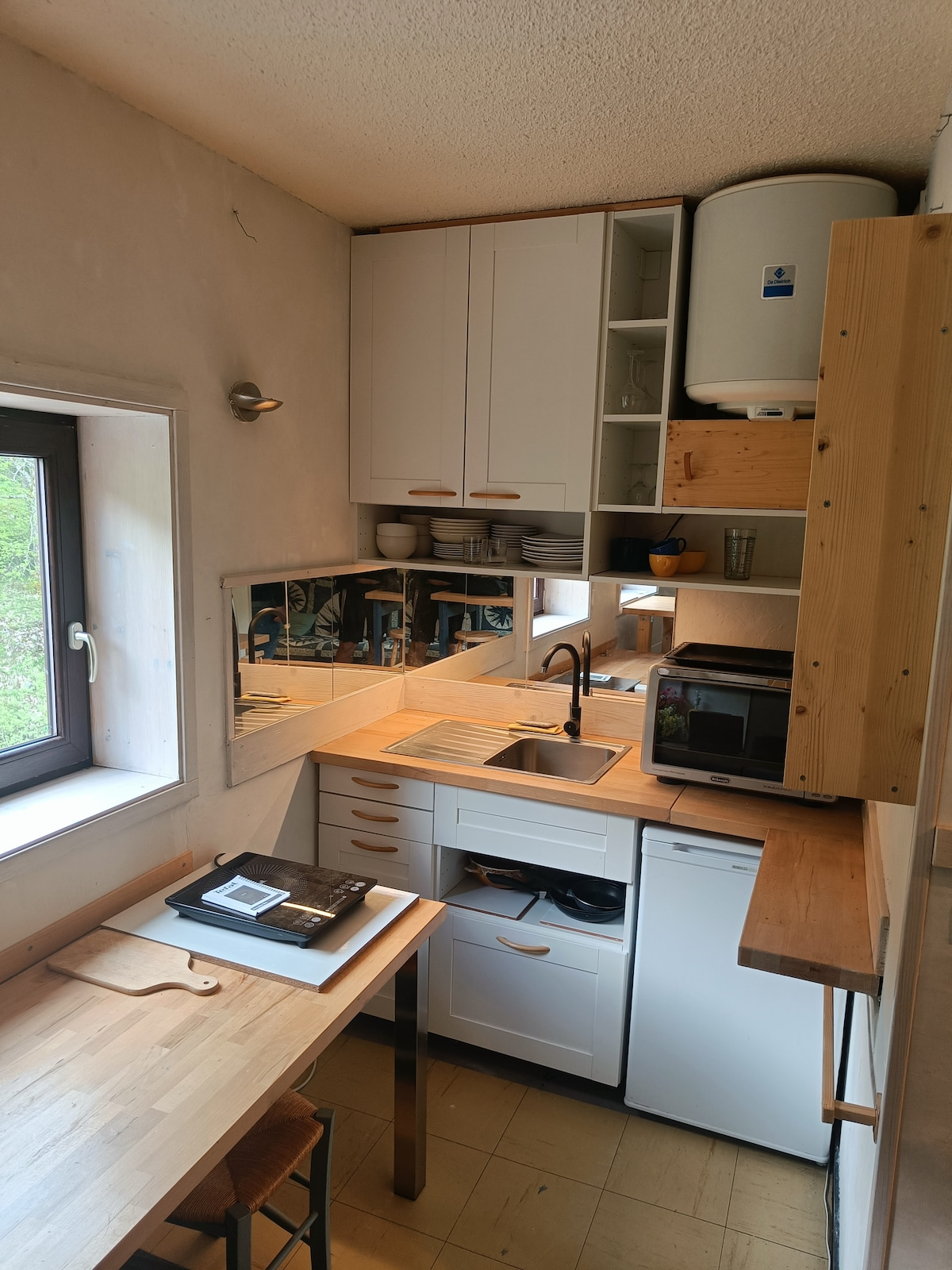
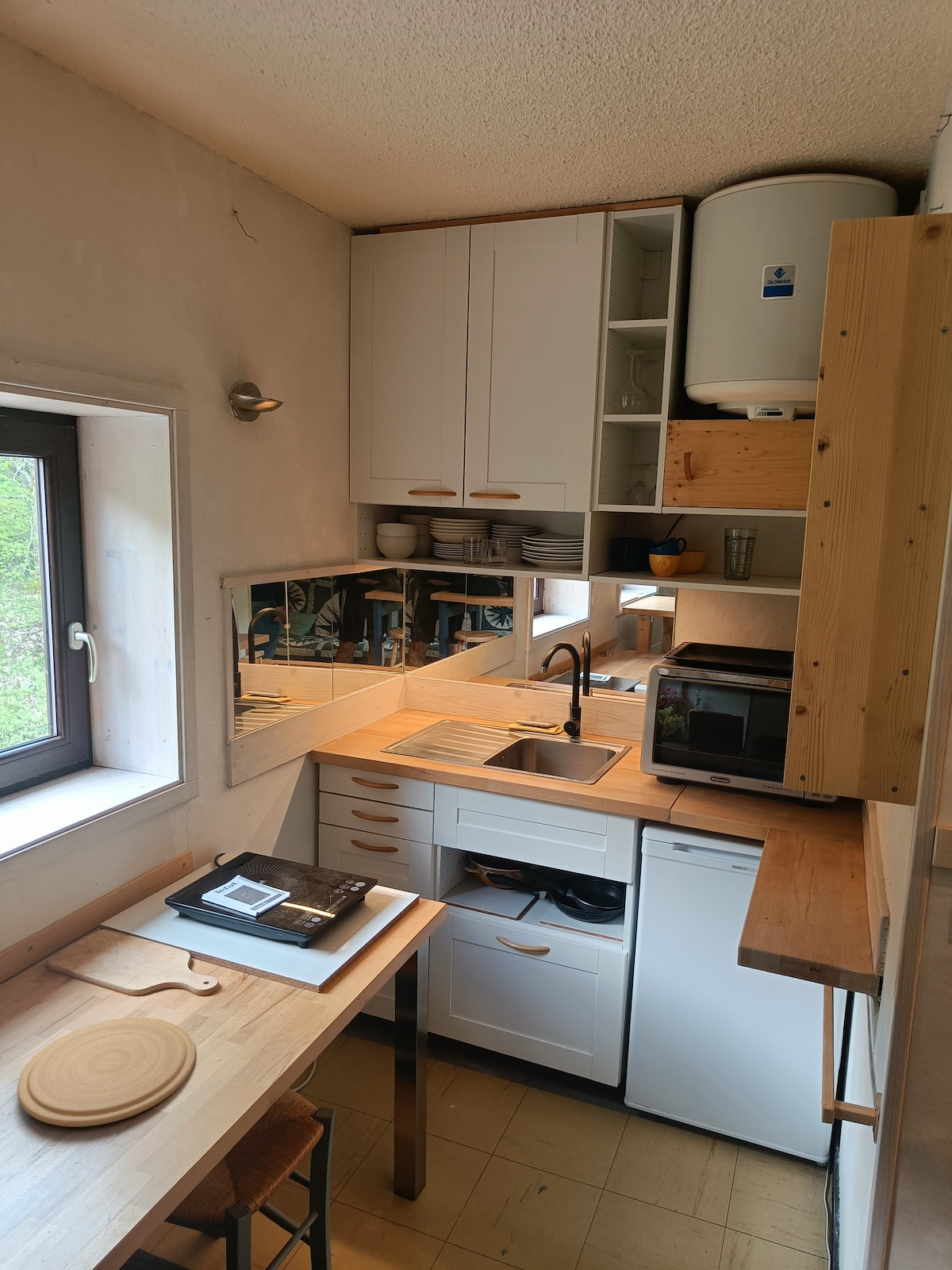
+ plate [17,1017,196,1127]
